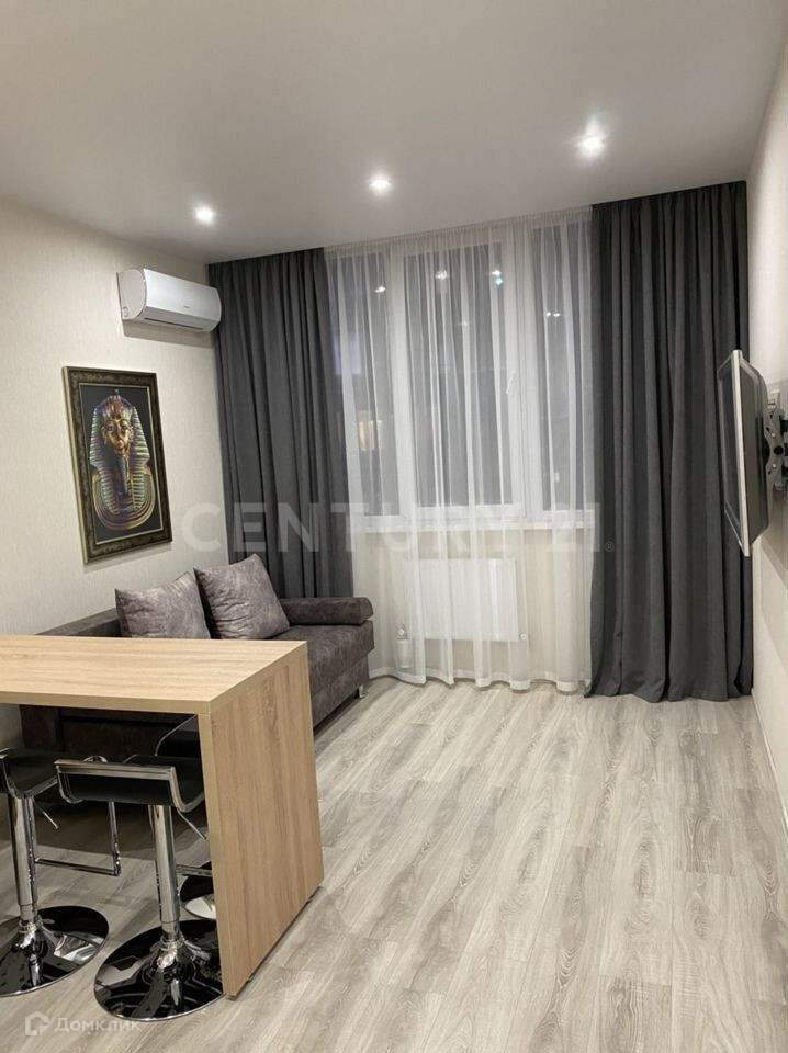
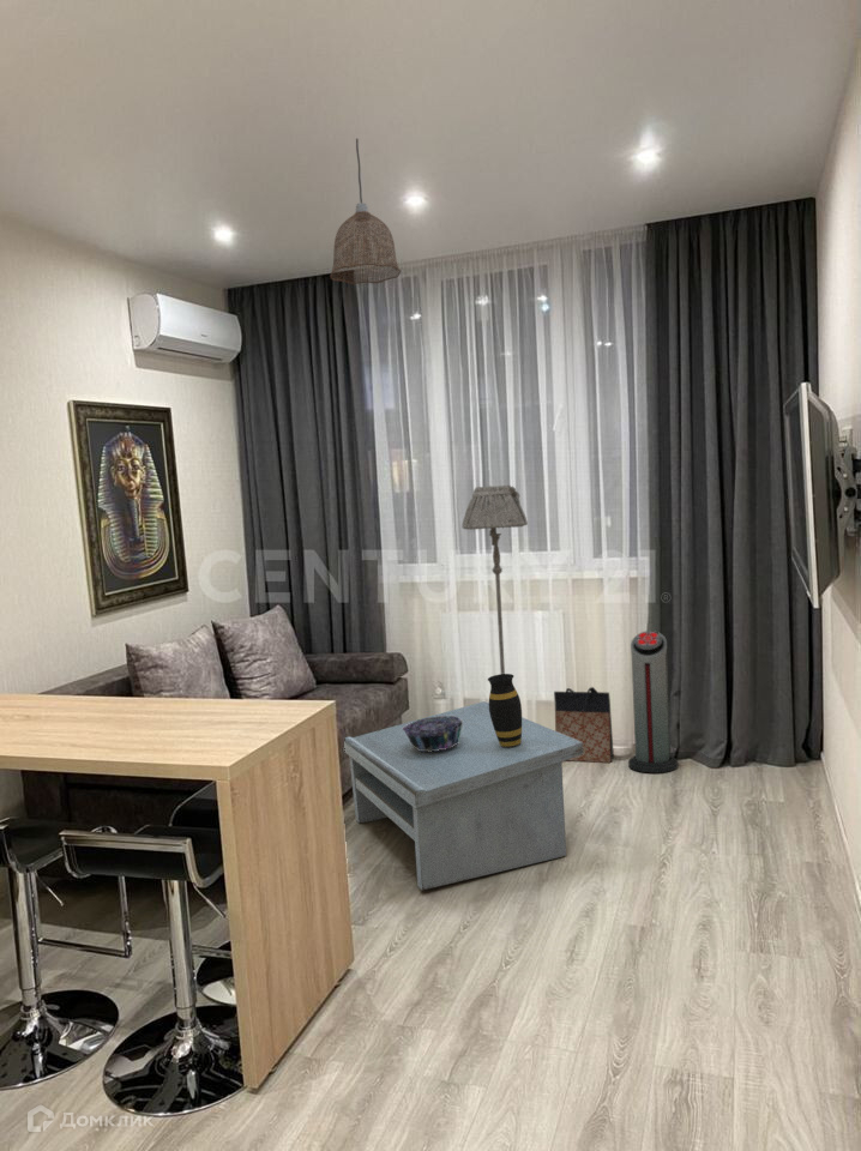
+ floor lamp [462,484,529,674]
+ bag [553,686,615,764]
+ vase [487,673,523,746]
+ air purifier [627,629,680,775]
+ coffee table [343,700,584,892]
+ decorative bowl [403,716,463,752]
+ pendant lamp [330,138,402,285]
